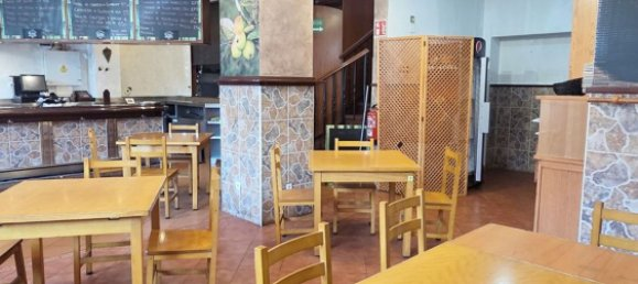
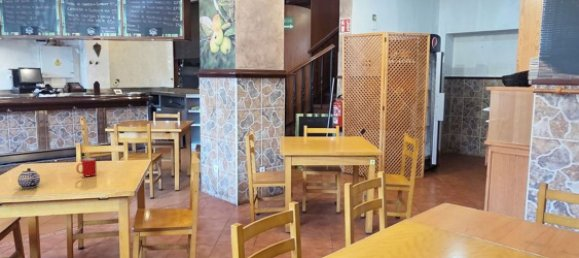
+ teapot [17,167,41,190]
+ cup [75,157,98,178]
